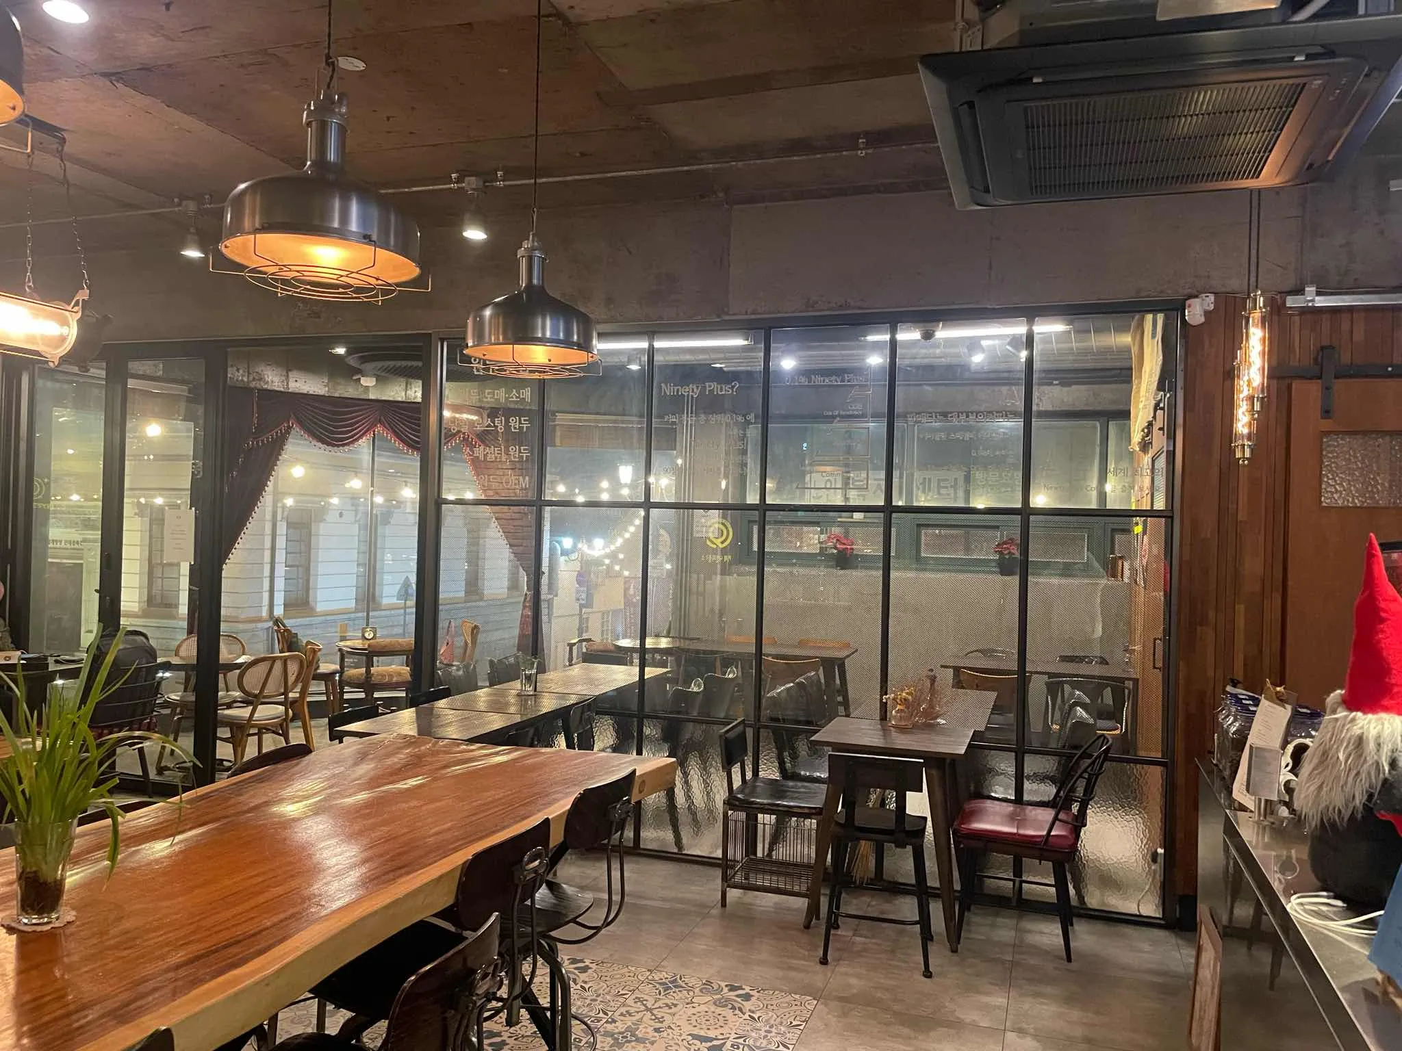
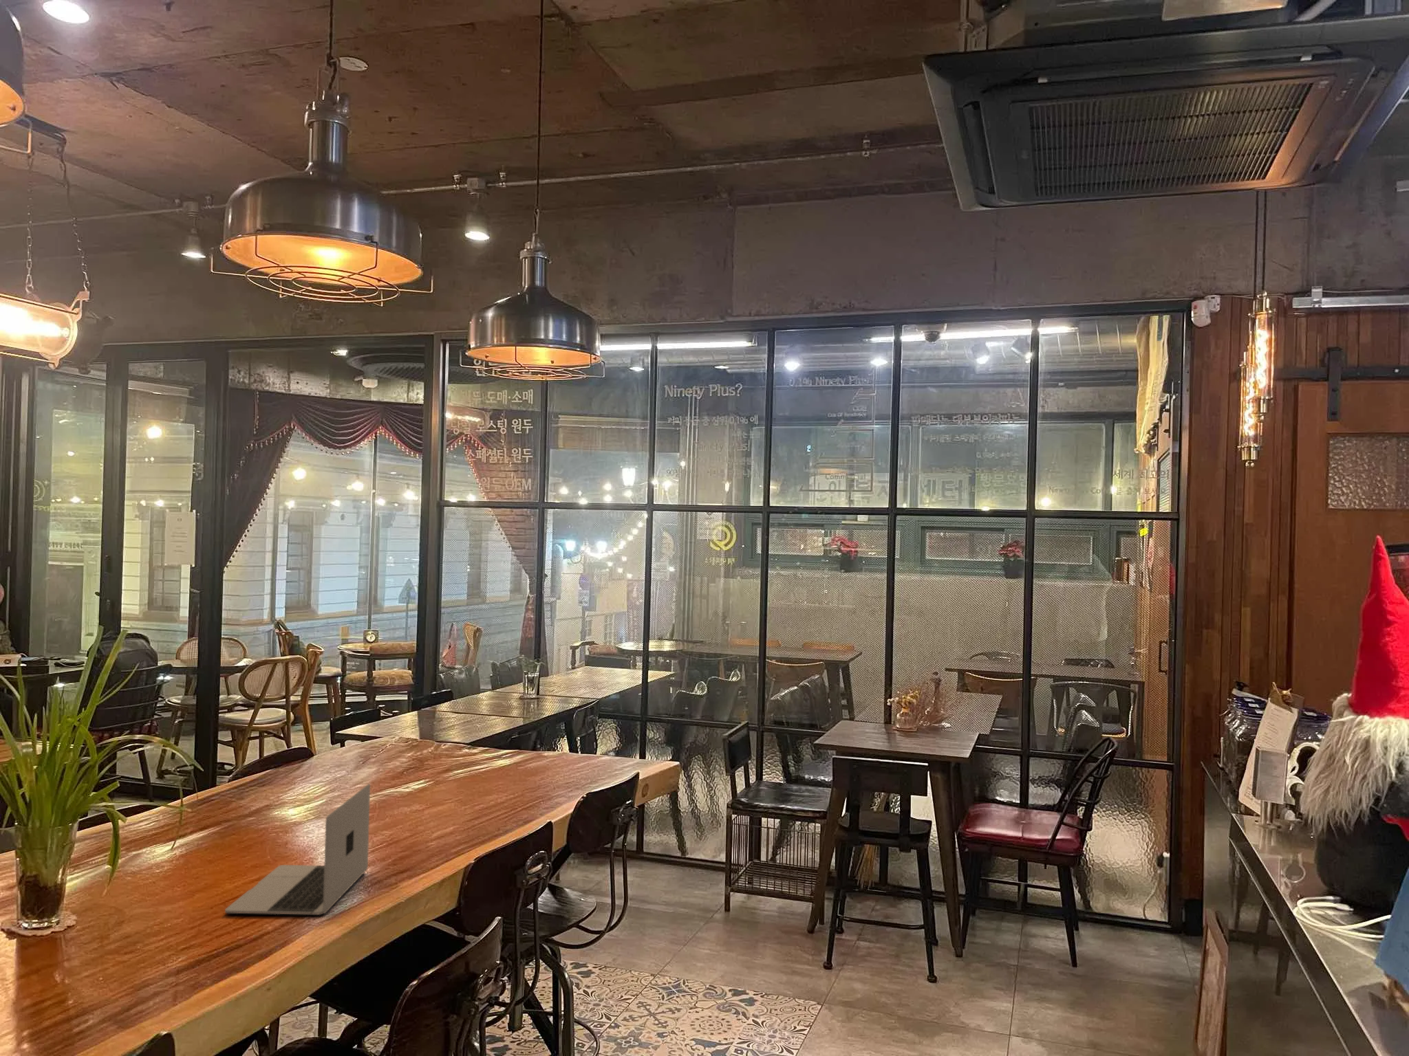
+ laptop [224,783,371,916]
